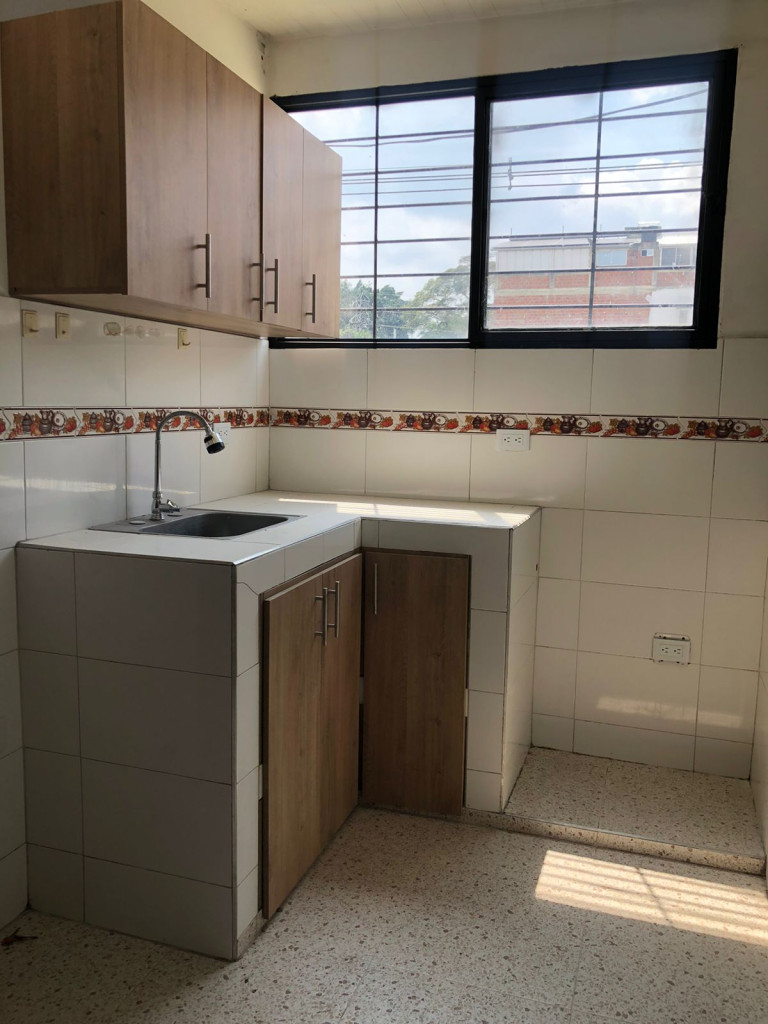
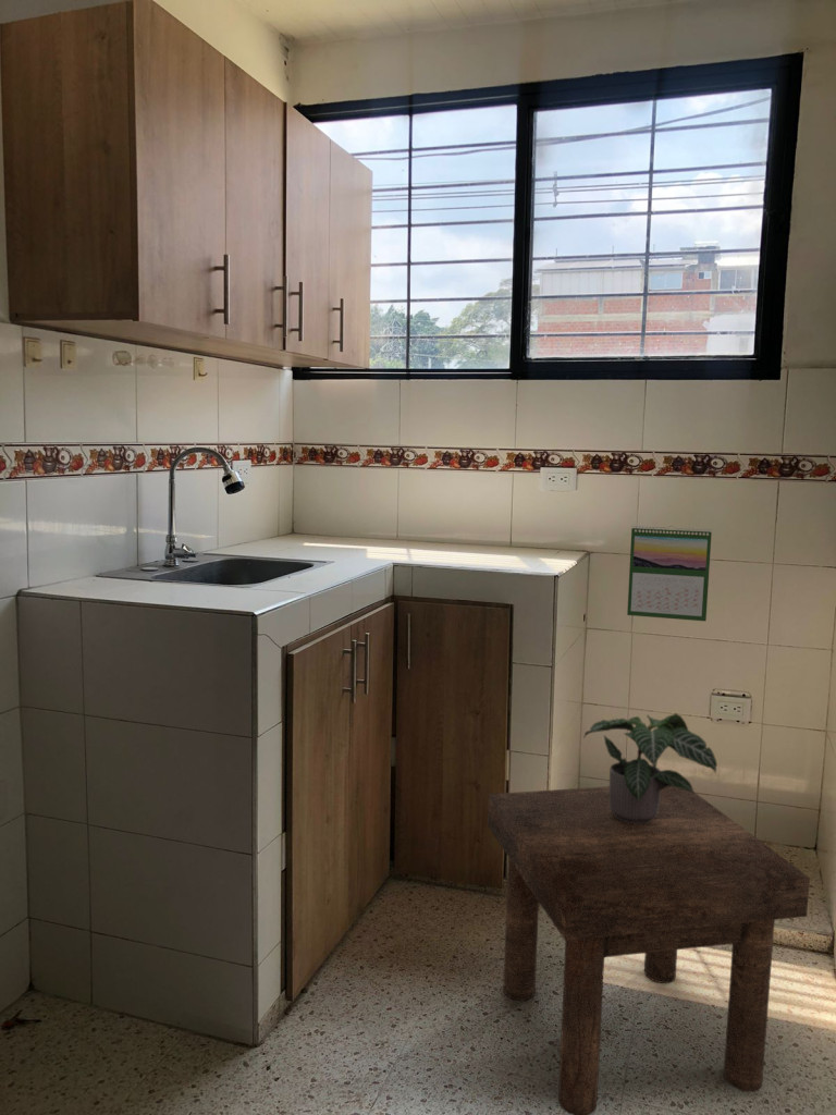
+ calendar [626,525,713,622]
+ potted plant [582,712,718,824]
+ stool [487,785,811,1115]
